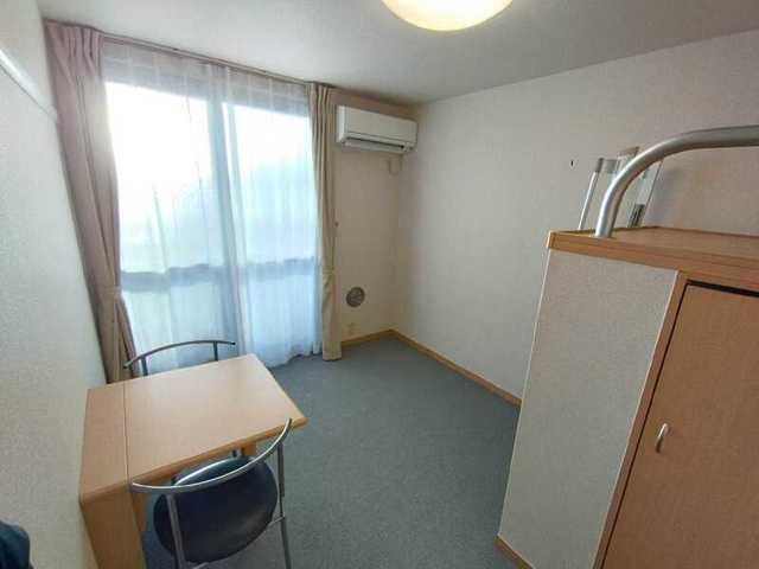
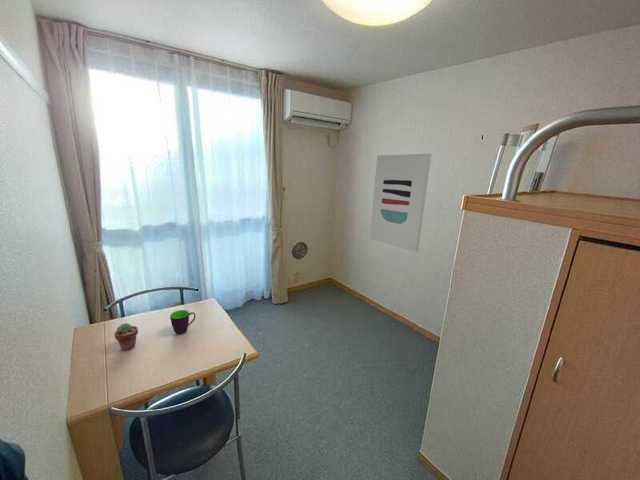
+ potted succulent [113,322,139,352]
+ mug [169,309,196,335]
+ wall art [369,153,432,253]
